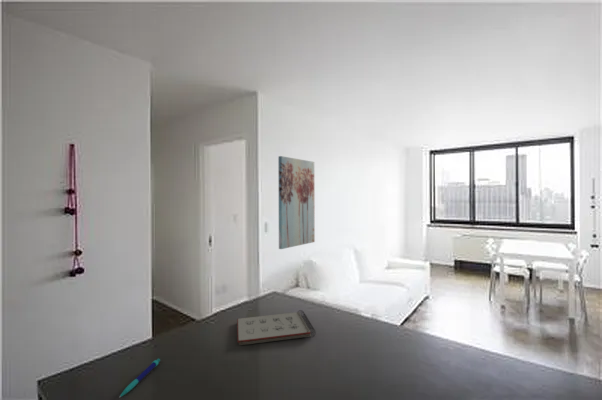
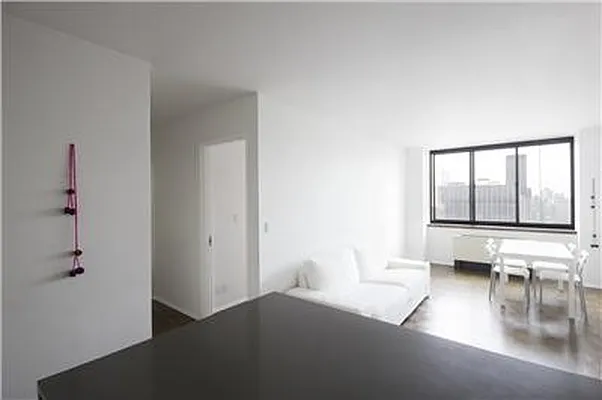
- wall art [277,155,316,250]
- pen [118,357,161,398]
- notepad [236,309,317,346]
